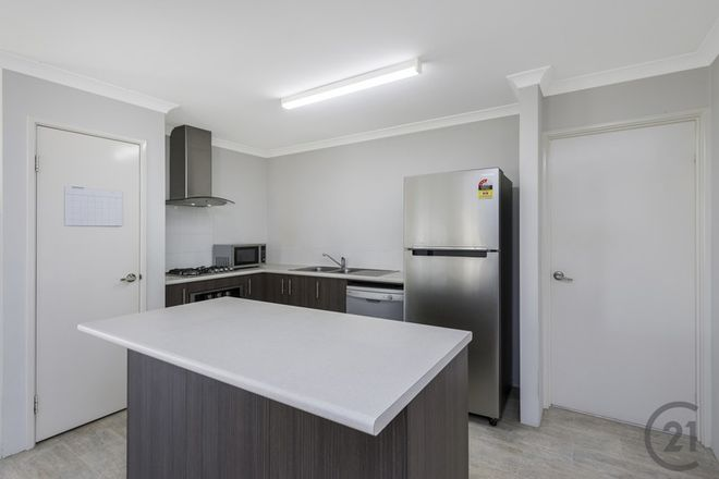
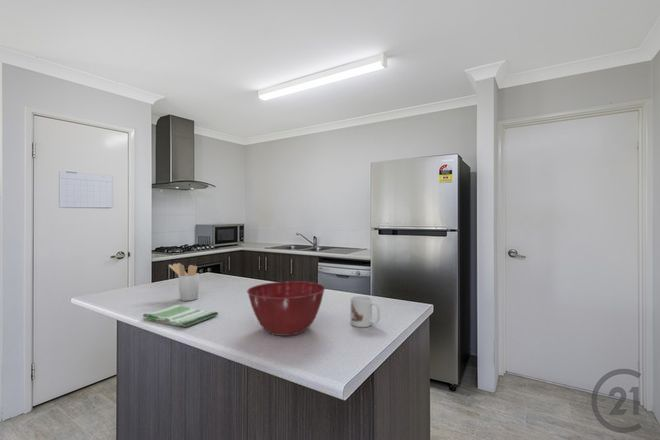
+ mixing bowl [246,280,326,337]
+ dish towel [141,303,219,328]
+ mug [350,295,381,328]
+ utensil holder [168,262,201,302]
